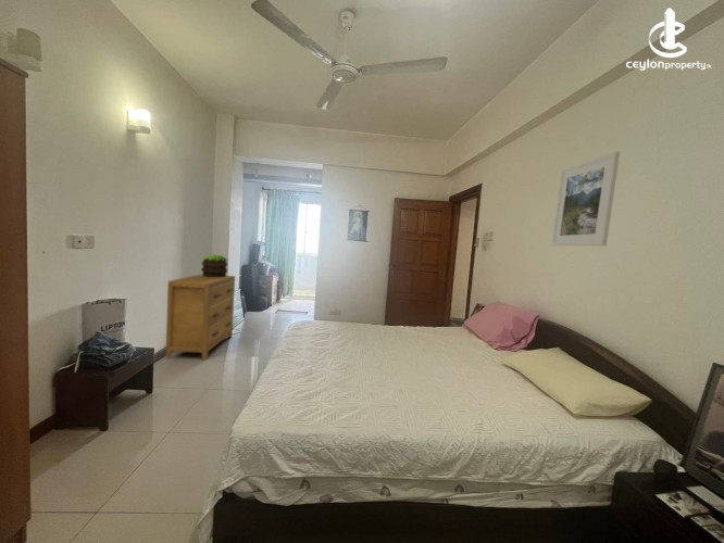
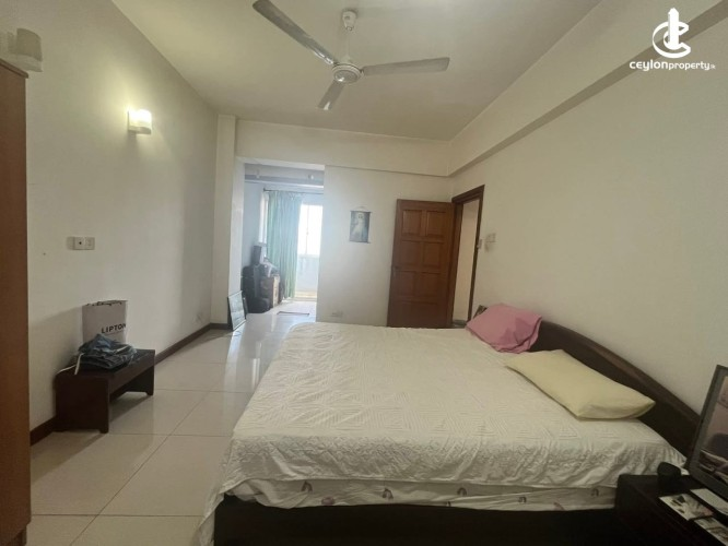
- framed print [550,150,621,247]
- potted plant [200,254,228,277]
- dresser [165,273,236,362]
